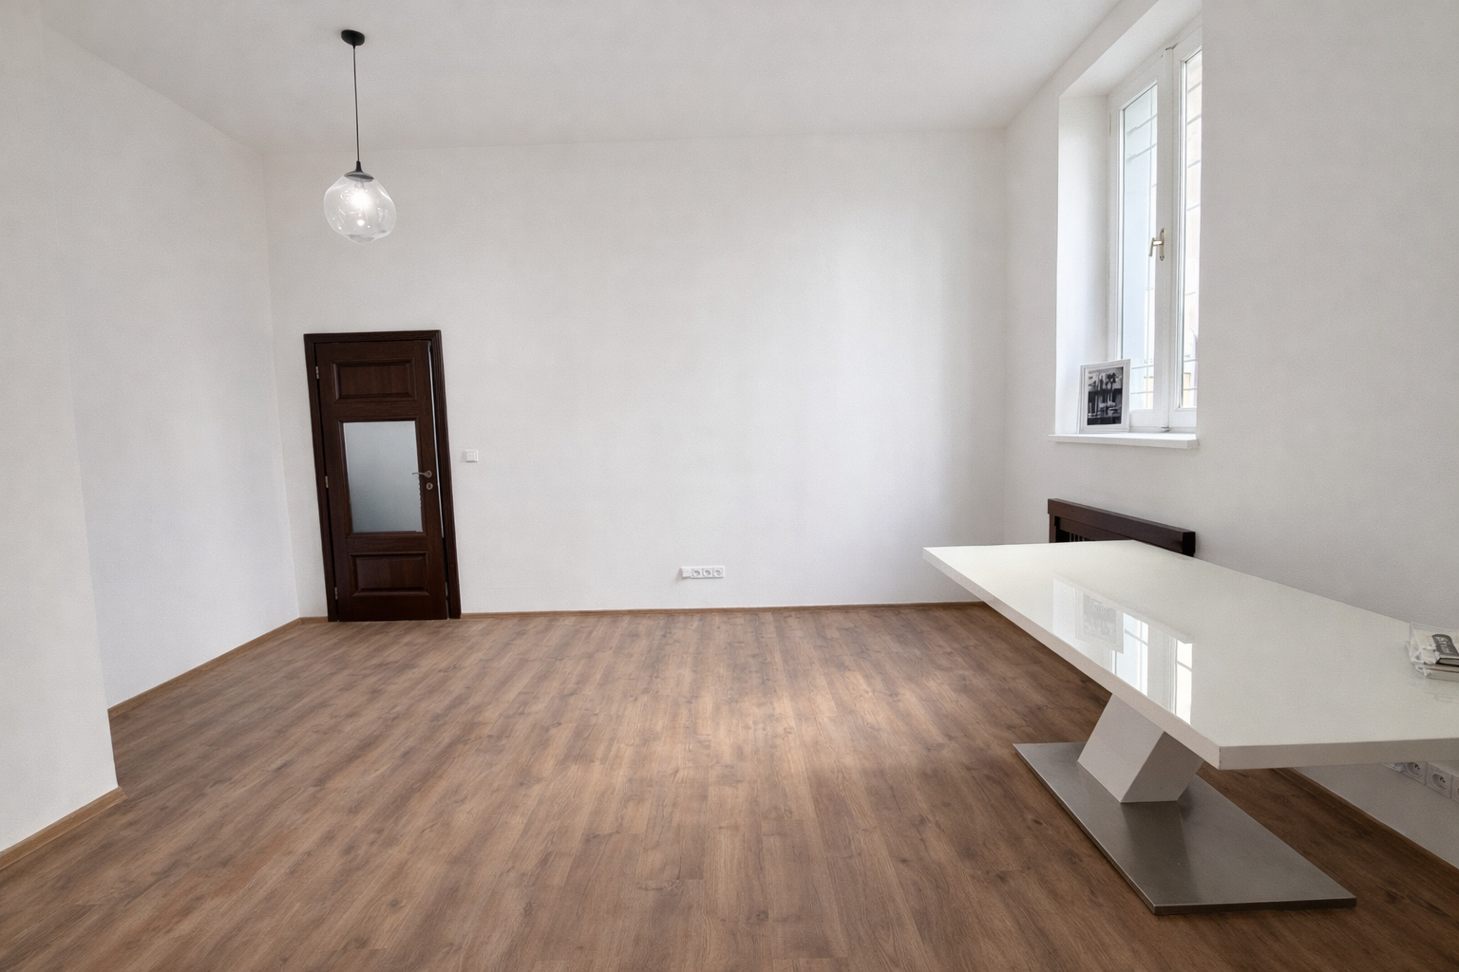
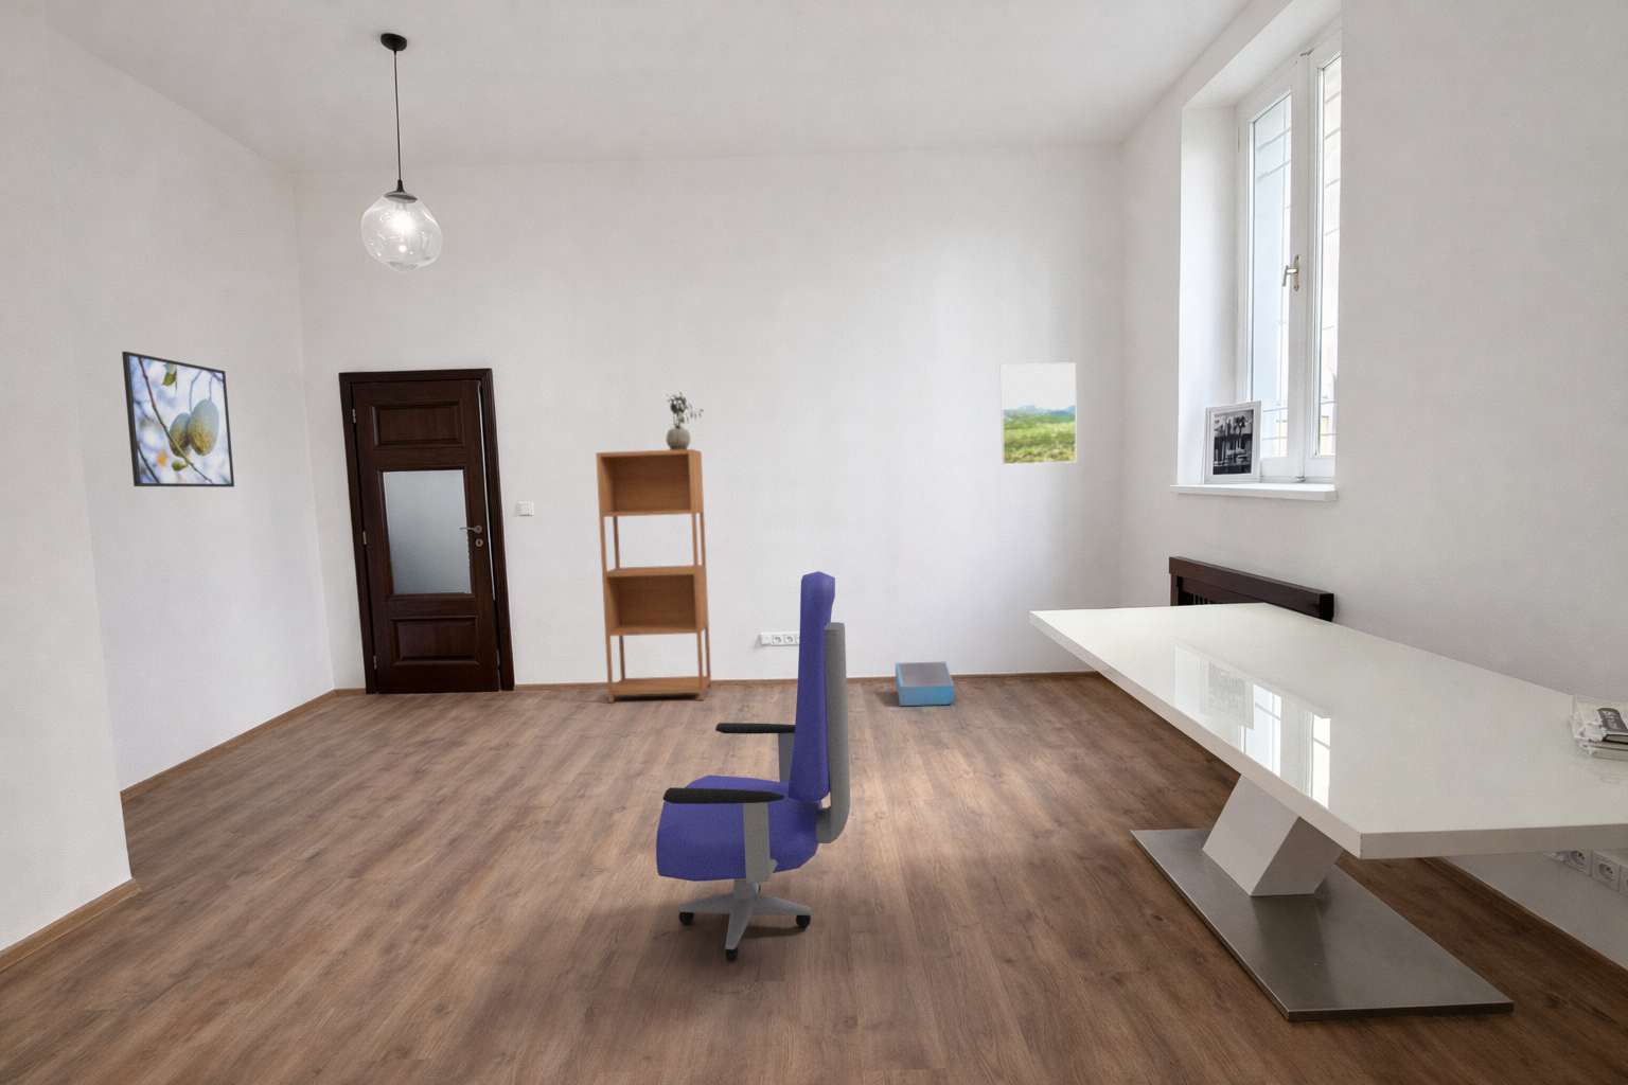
+ bookcase [595,448,712,704]
+ office chair [655,570,852,963]
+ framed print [121,351,235,488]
+ storage bin [895,660,955,707]
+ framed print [999,361,1078,466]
+ potted plant [665,391,705,450]
